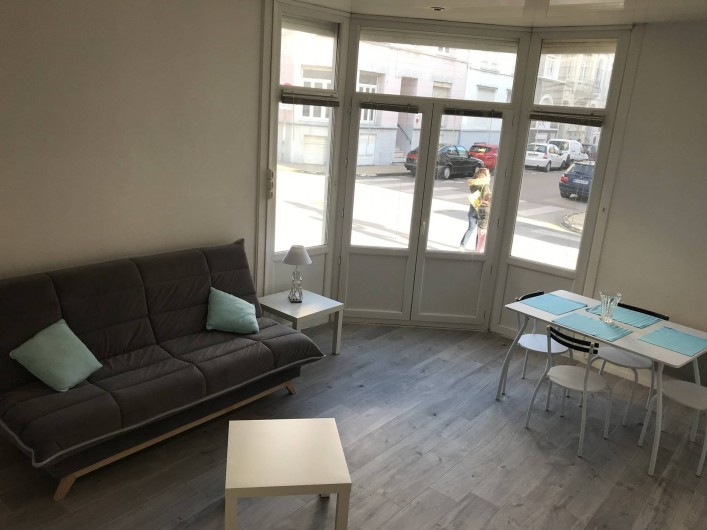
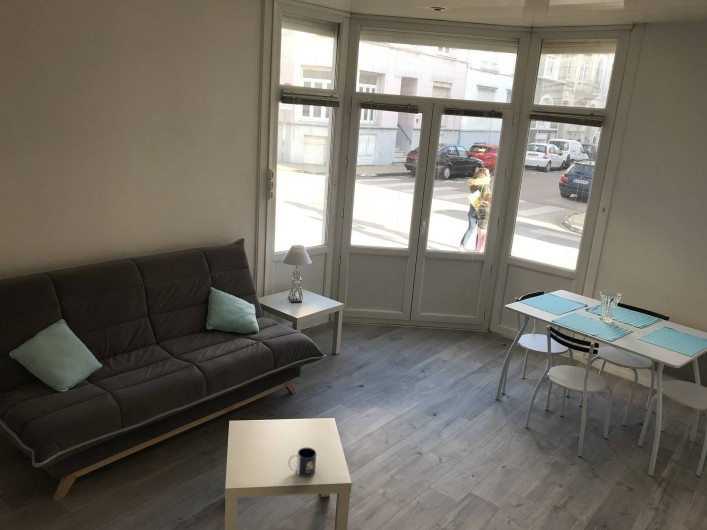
+ mug [287,447,317,478]
